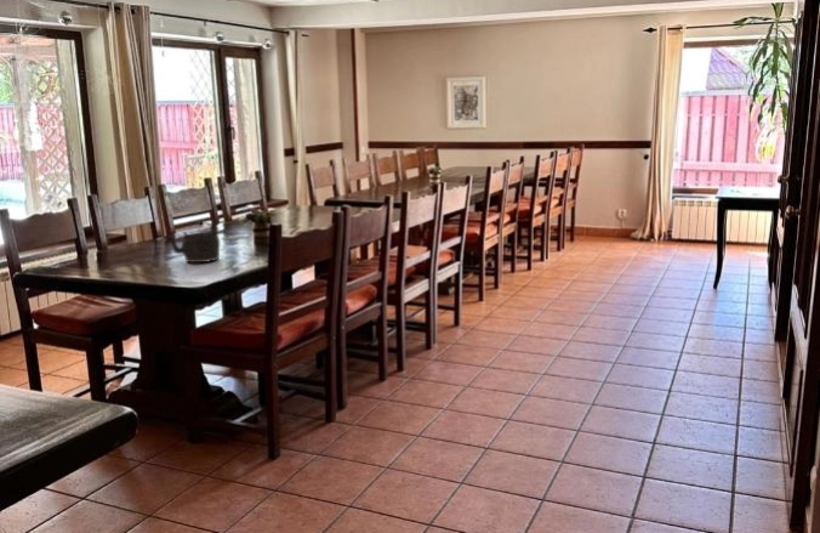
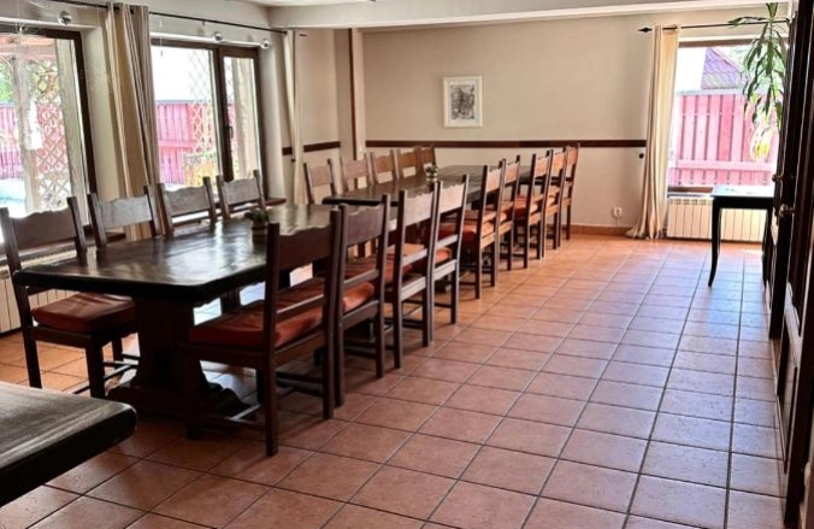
- teapot [165,228,228,263]
